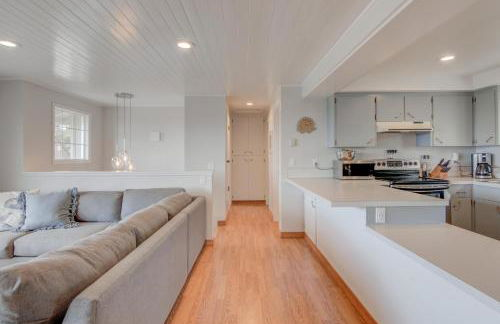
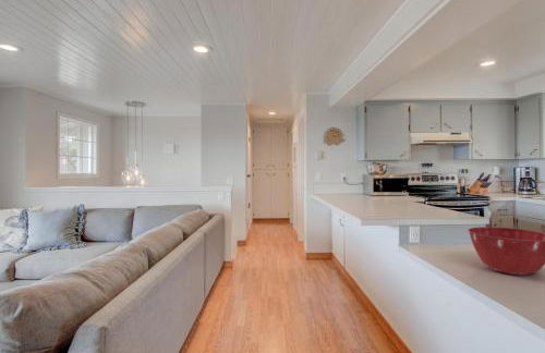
+ mixing bowl [467,226,545,277]
